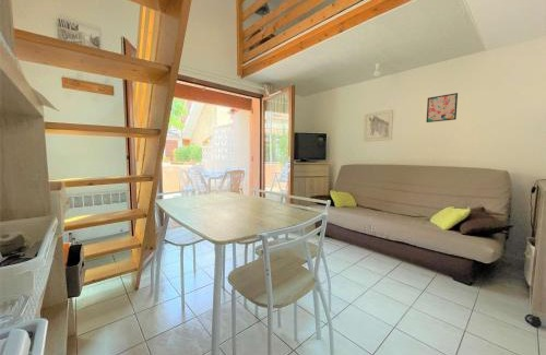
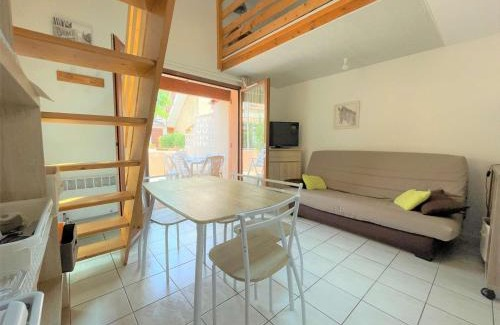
- wall art [425,92,459,123]
